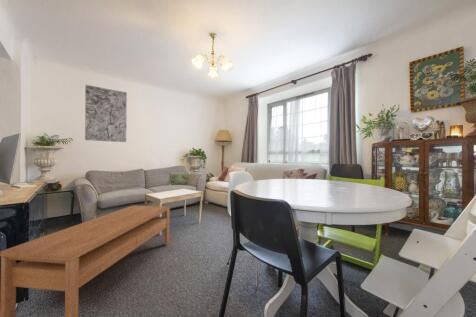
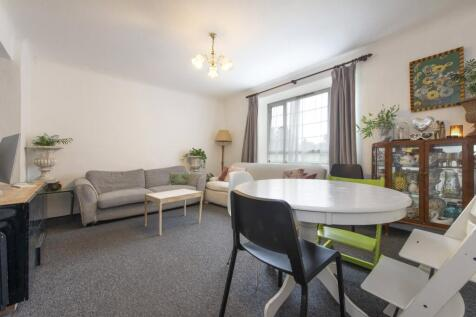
- wall art [84,84,128,143]
- coffee table [0,204,171,317]
